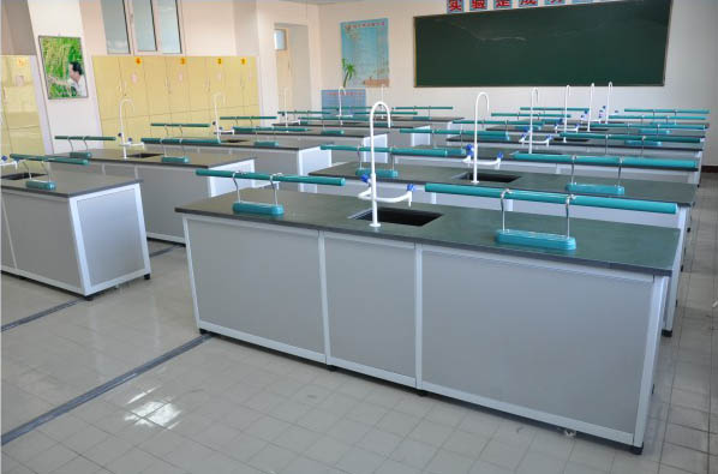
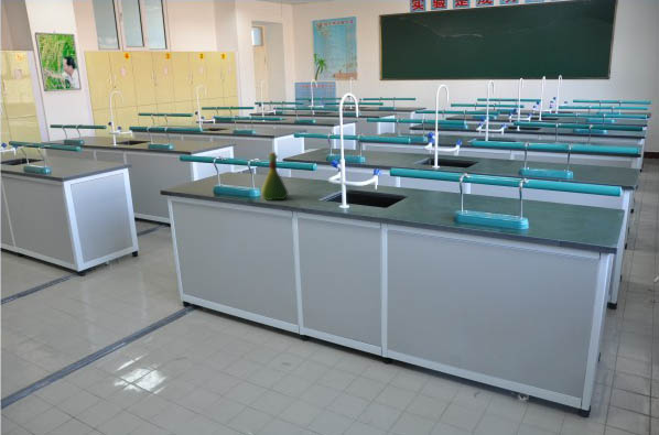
+ flask [260,151,289,202]
